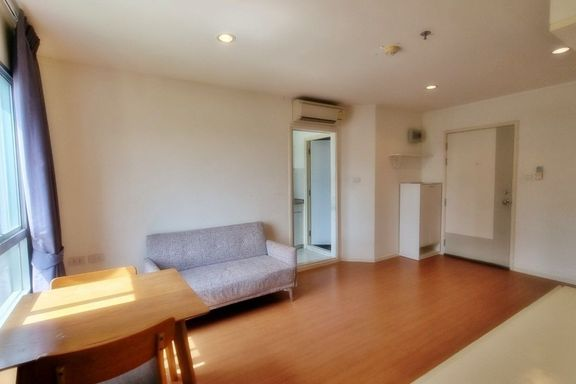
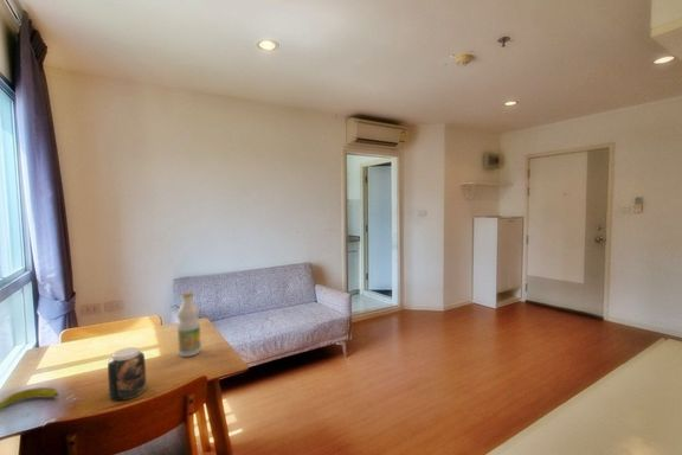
+ jar [107,346,148,402]
+ bottle [176,291,202,358]
+ banana [0,386,59,410]
